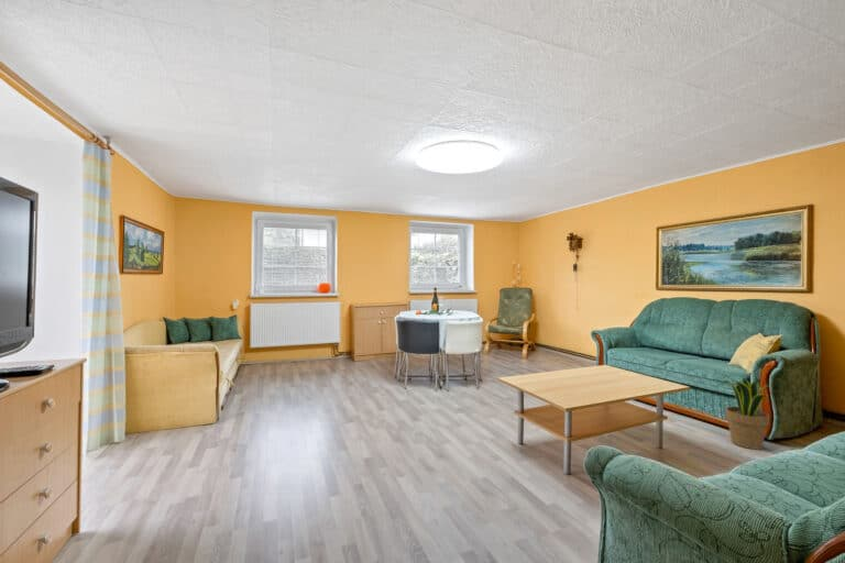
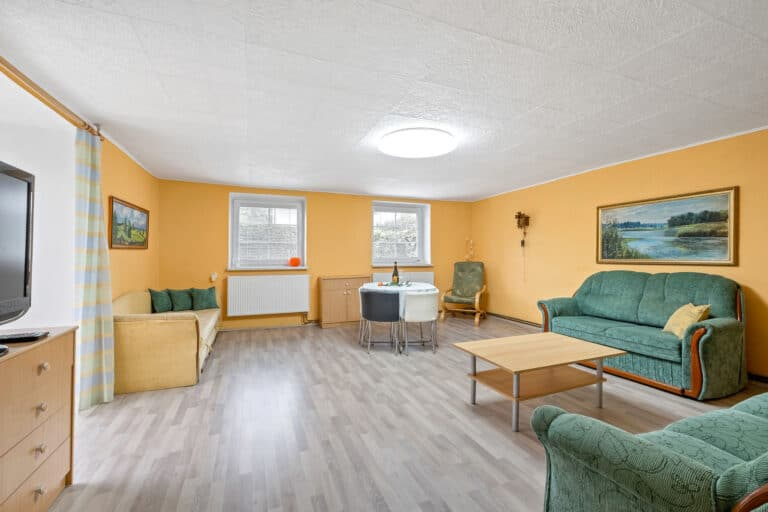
- potted plant [721,377,772,451]
